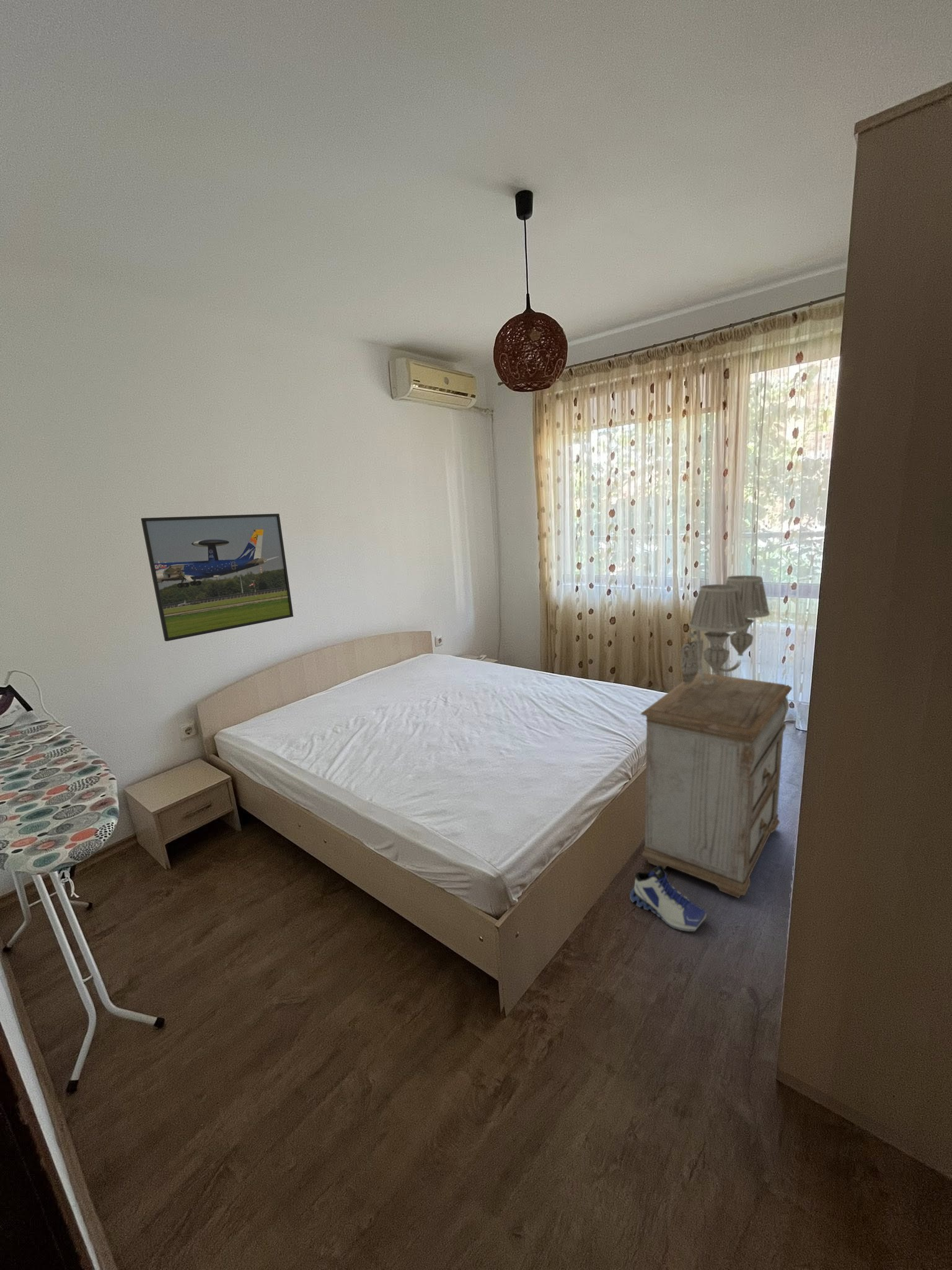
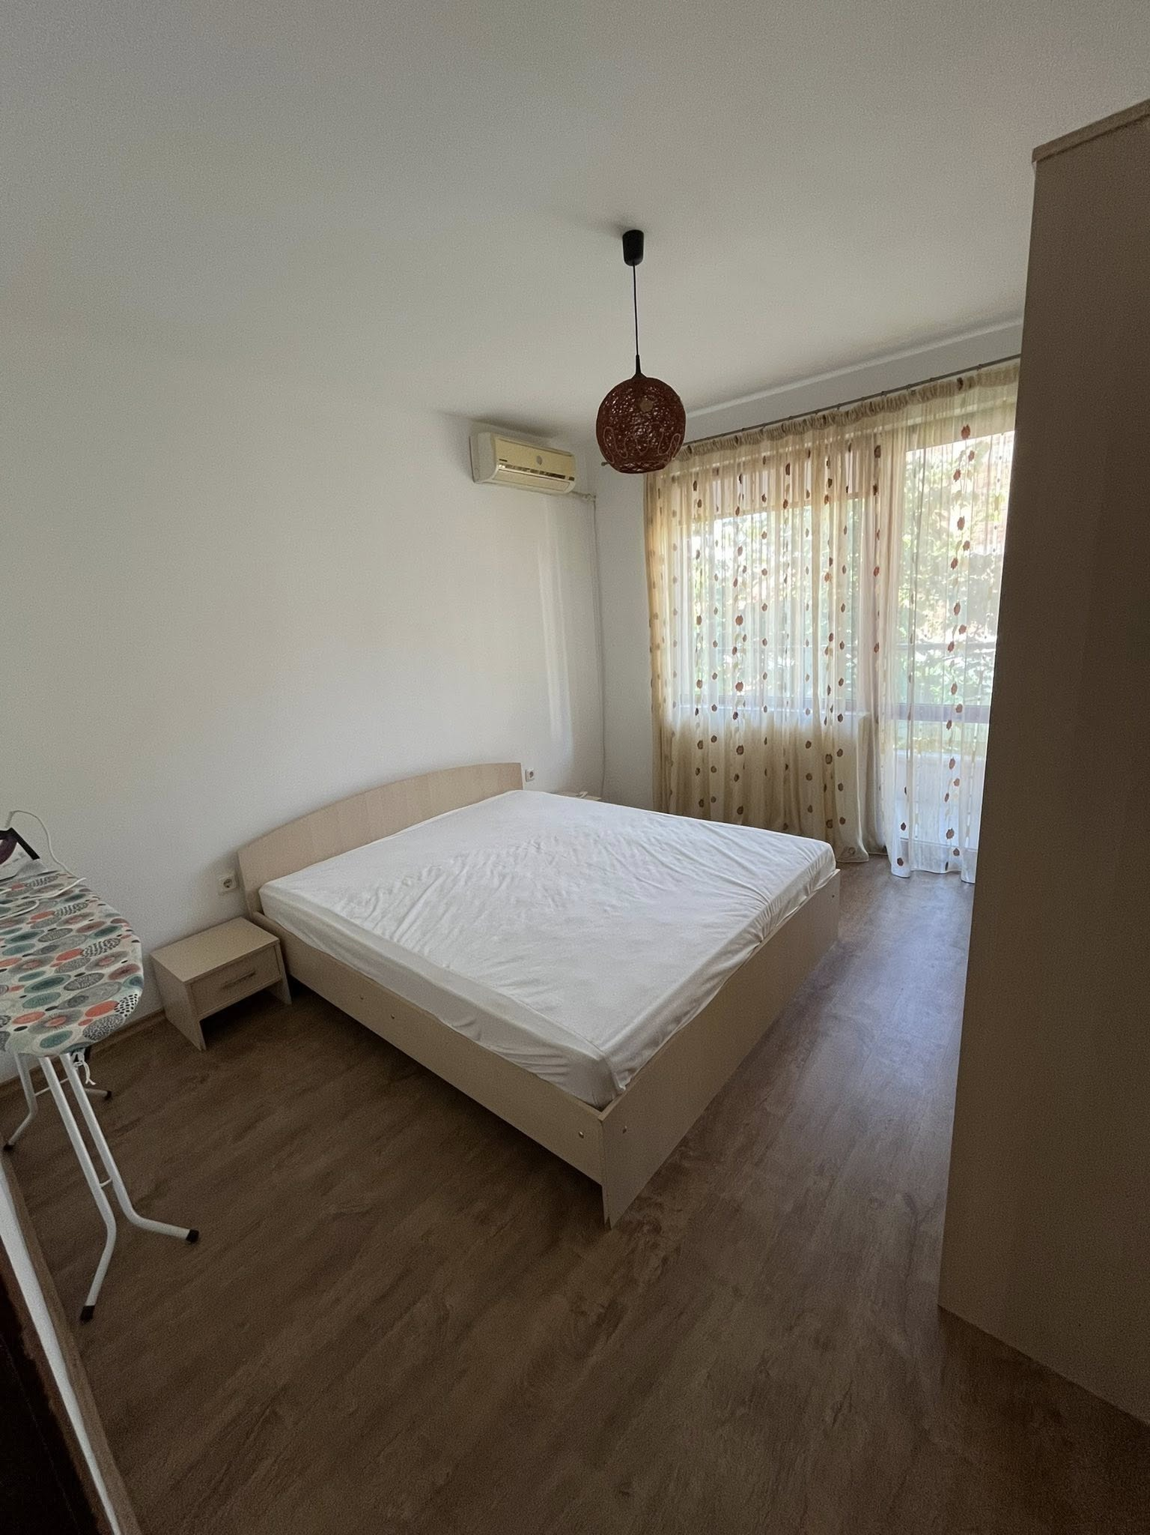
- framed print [140,513,294,642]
- wall sconce [681,575,770,686]
- nightstand [640,672,793,899]
- sneaker [629,866,707,932]
